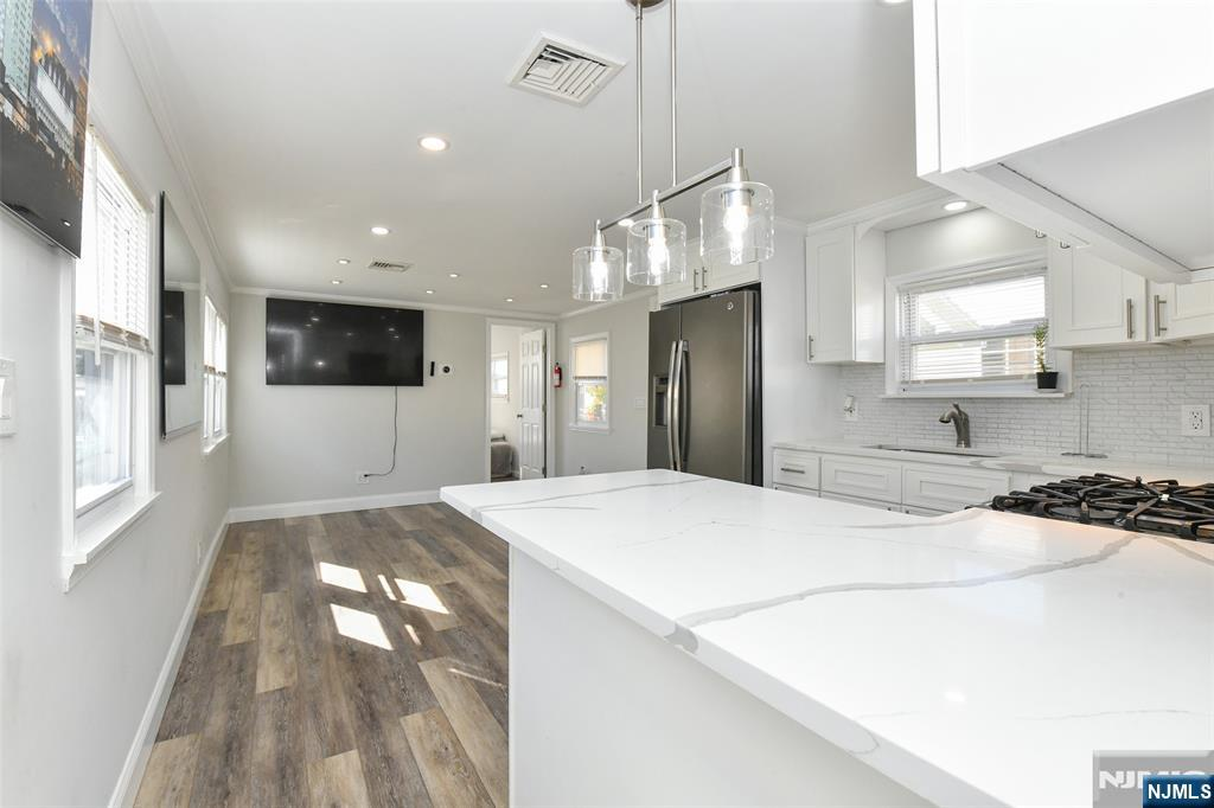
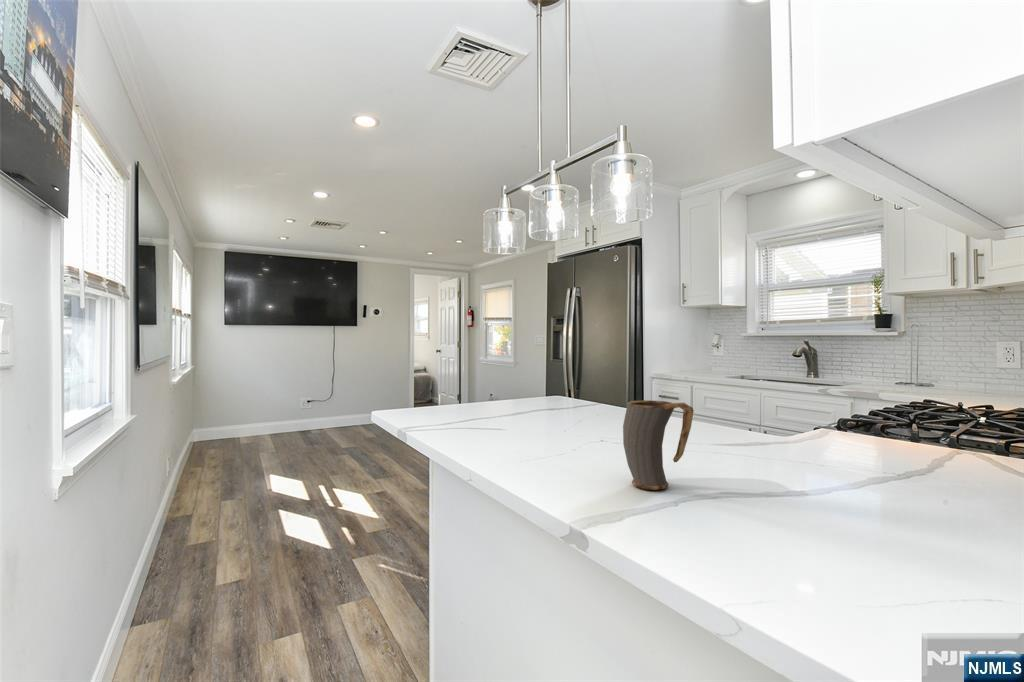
+ mug [622,399,695,491]
